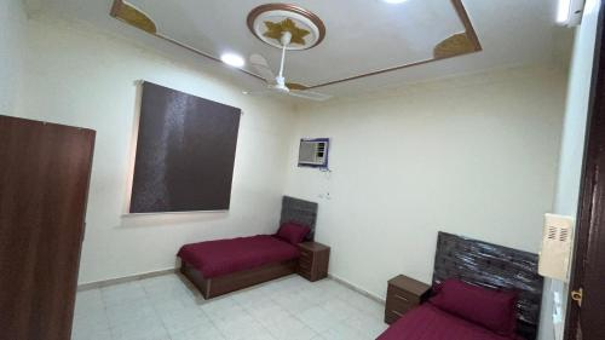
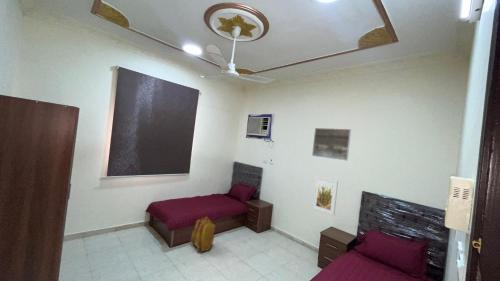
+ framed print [311,176,339,217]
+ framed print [311,127,352,162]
+ backpack [190,215,216,253]
